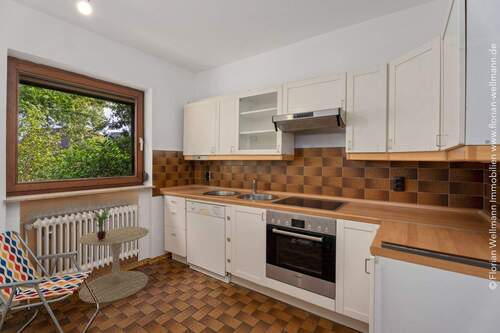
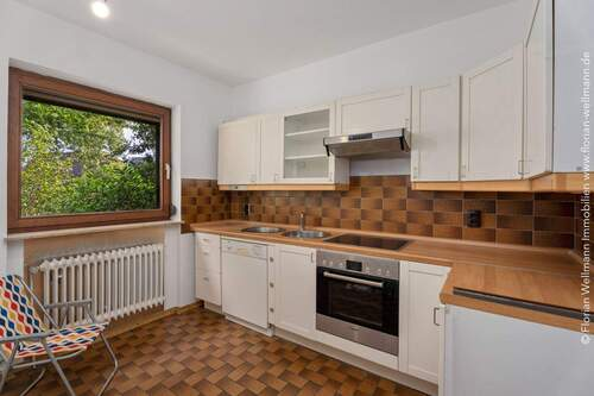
- potted plant [88,207,113,241]
- side table [78,225,150,304]
